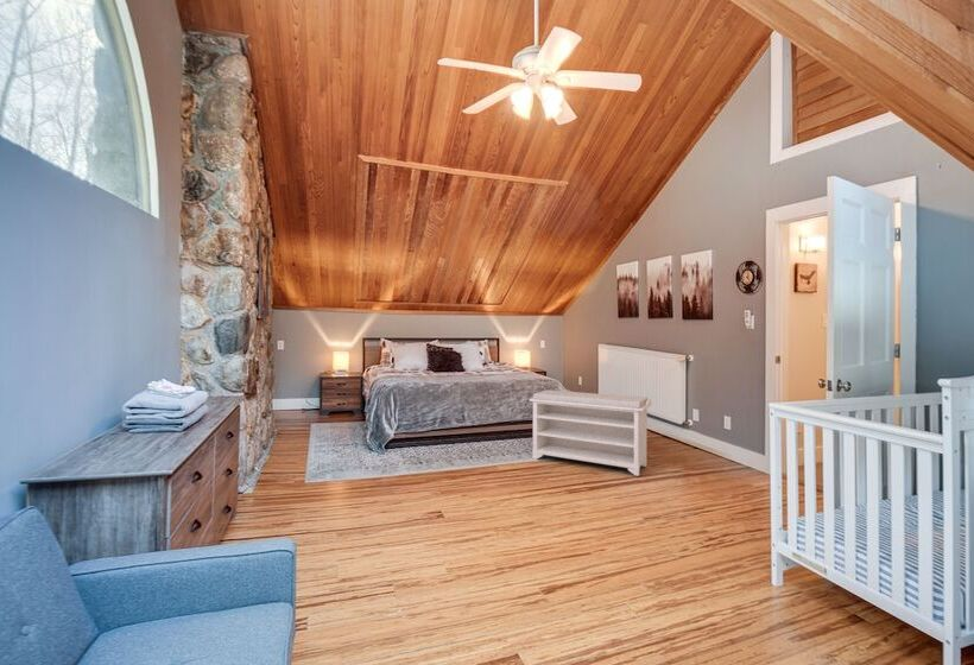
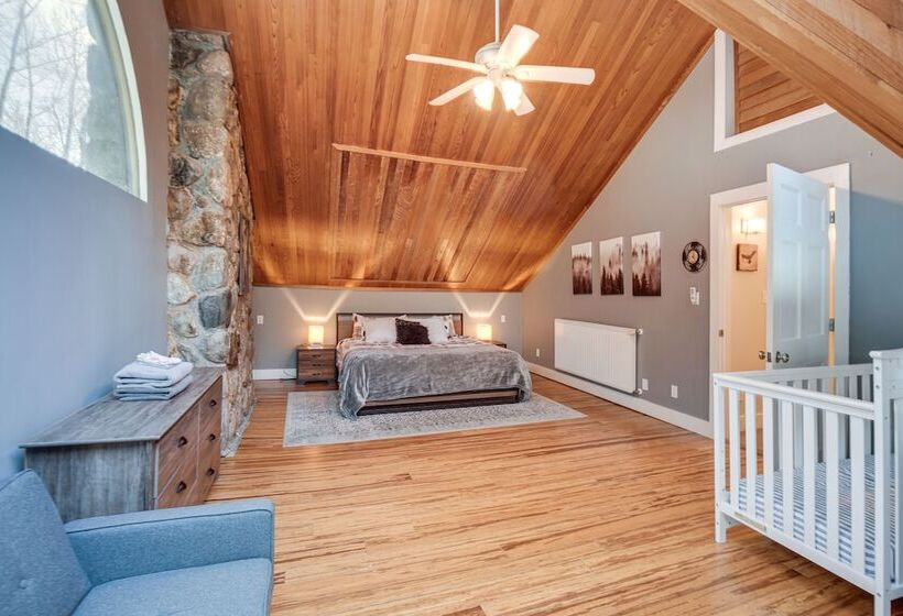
- bench [529,388,652,477]
